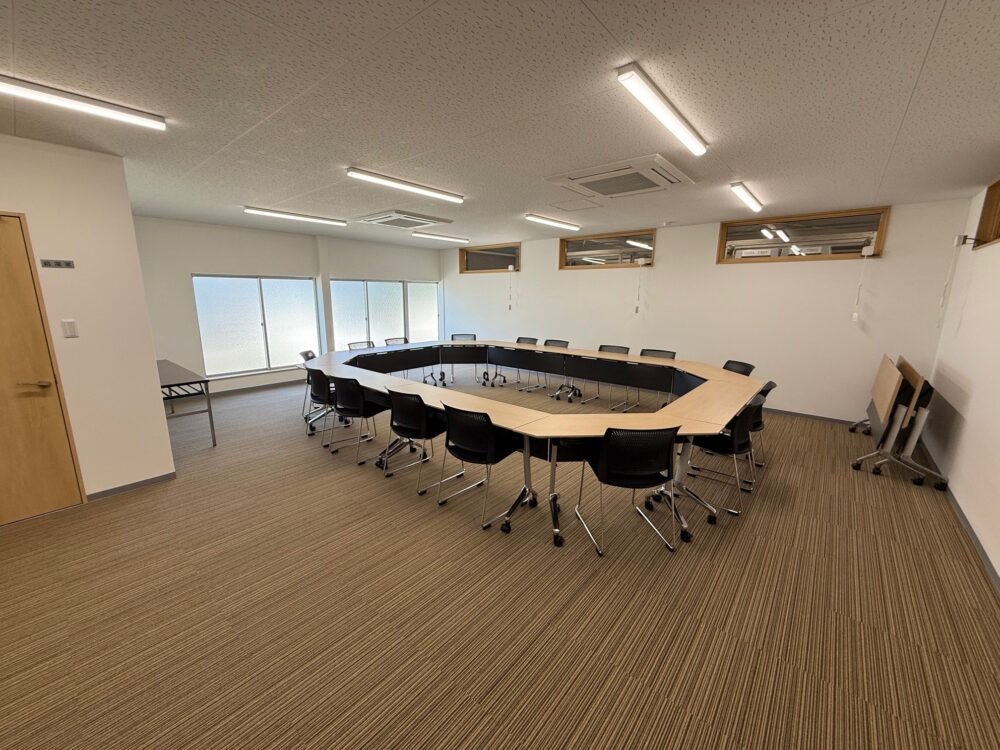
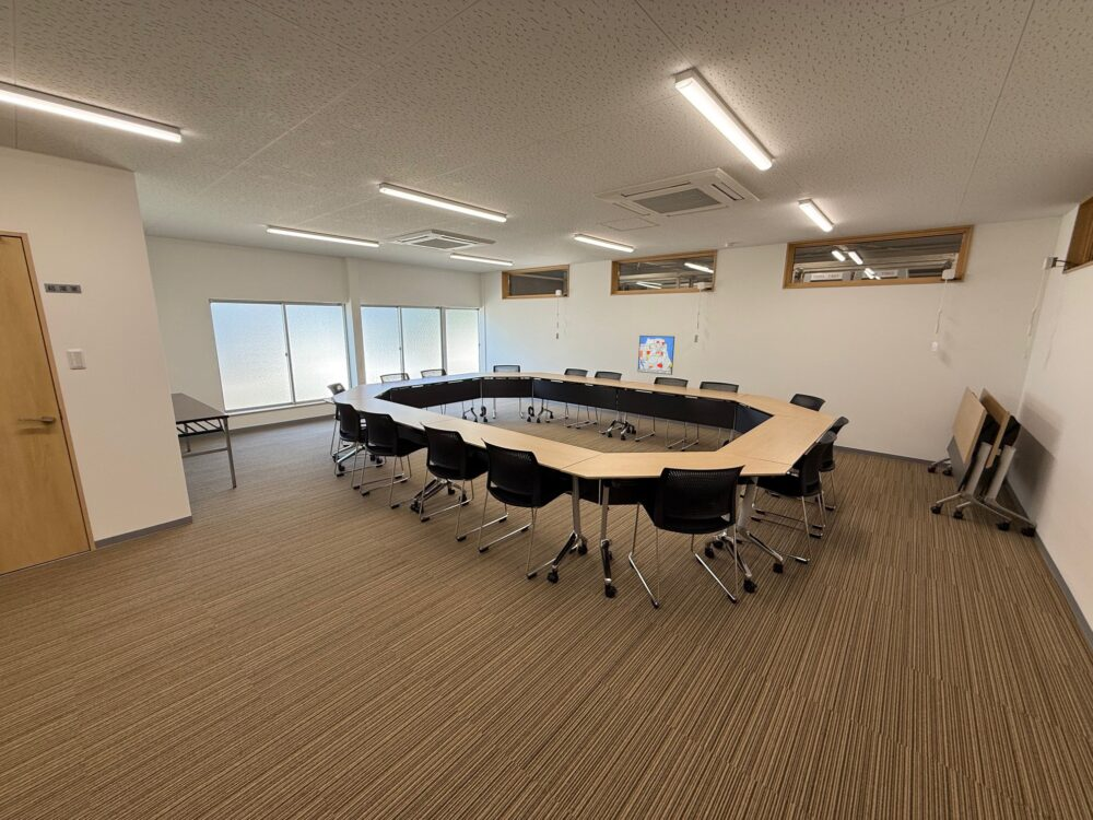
+ wall art [637,335,675,376]
